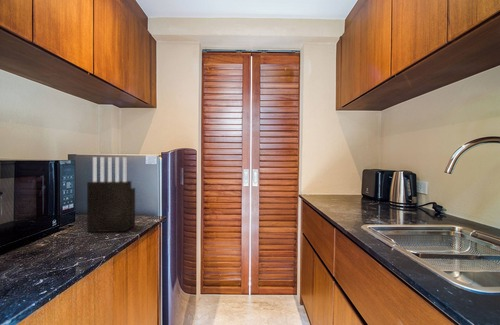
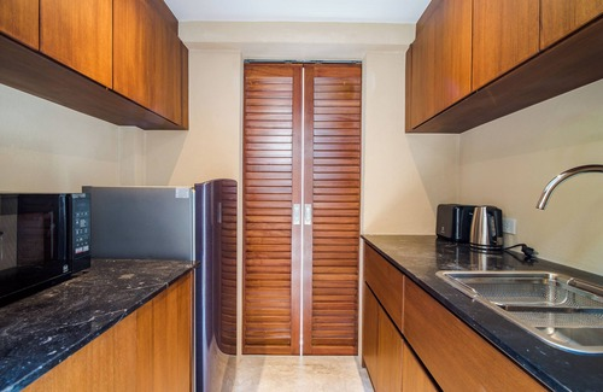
- knife block [86,156,136,233]
